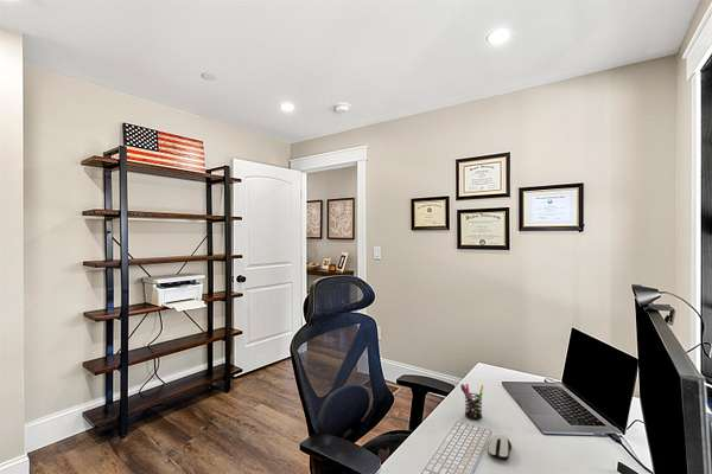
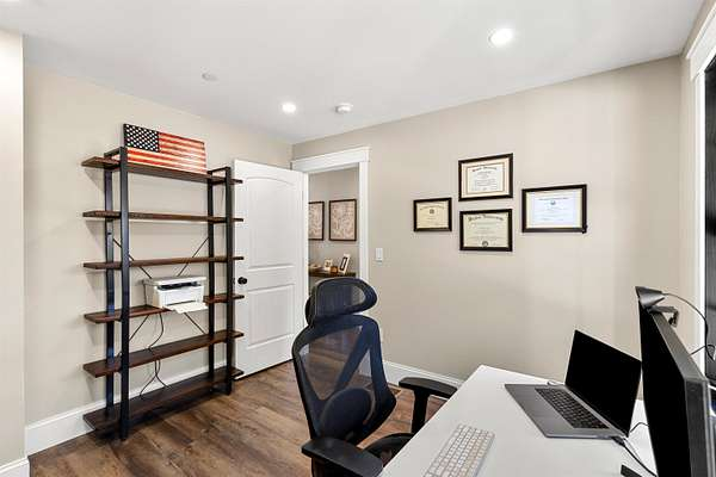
- pen holder [459,383,485,421]
- computer mouse [487,433,513,461]
